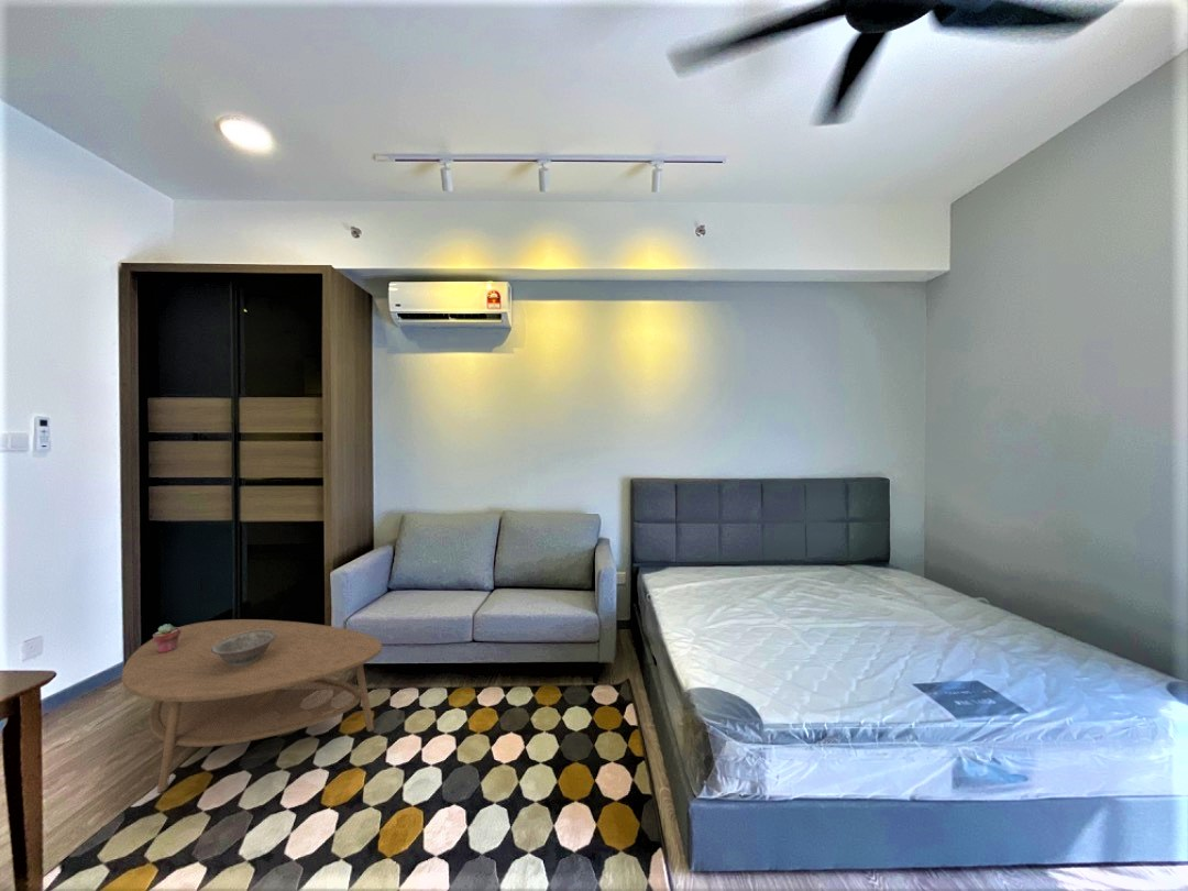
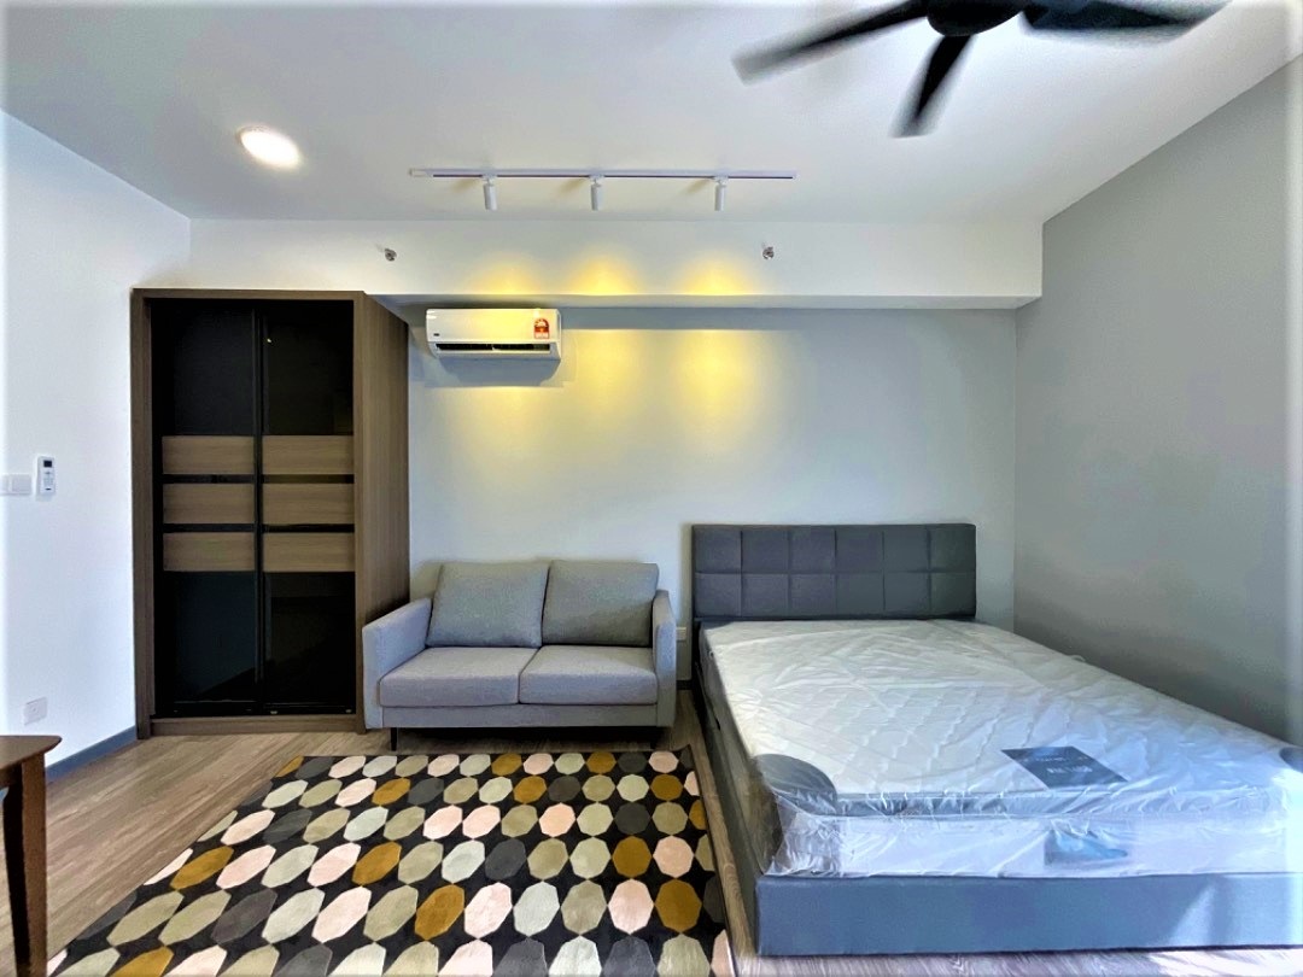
- potted succulent [152,623,180,653]
- decorative bowl [211,630,277,666]
- coffee table [121,618,383,794]
